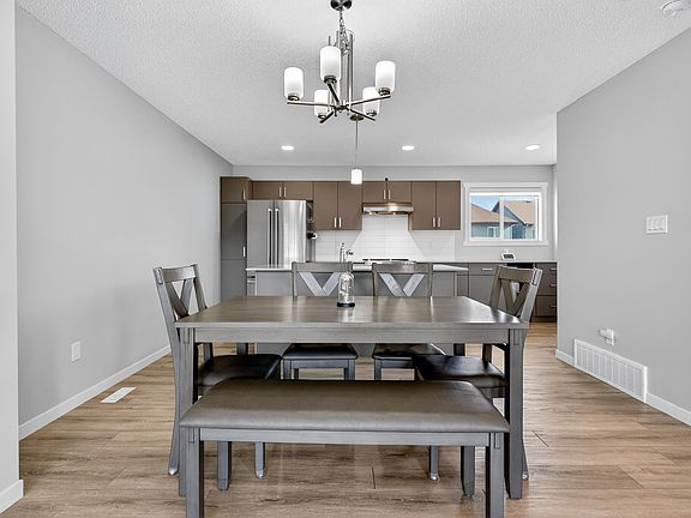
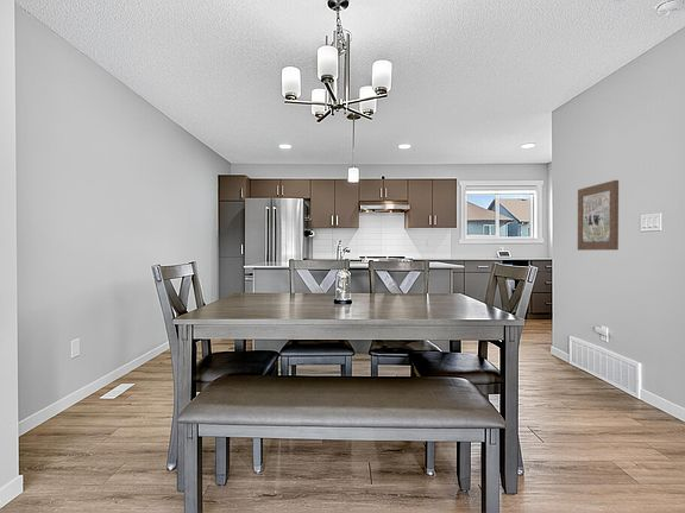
+ wall art [577,179,620,252]
